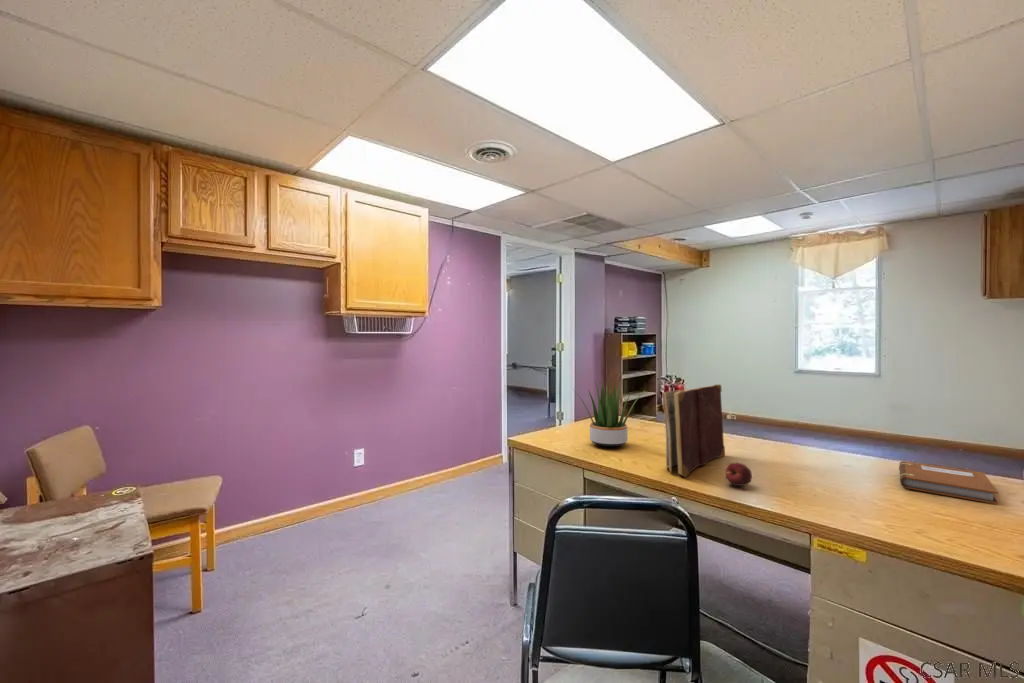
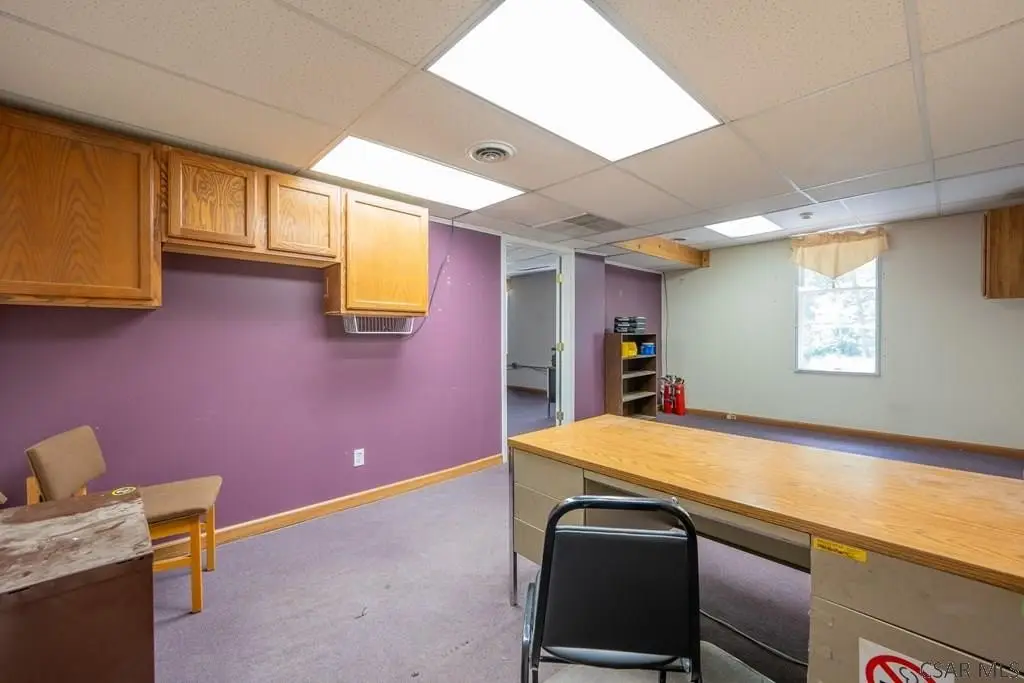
- potted plant [572,380,646,448]
- apple [724,462,753,487]
- notebook [898,460,999,505]
- book [662,383,726,478]
